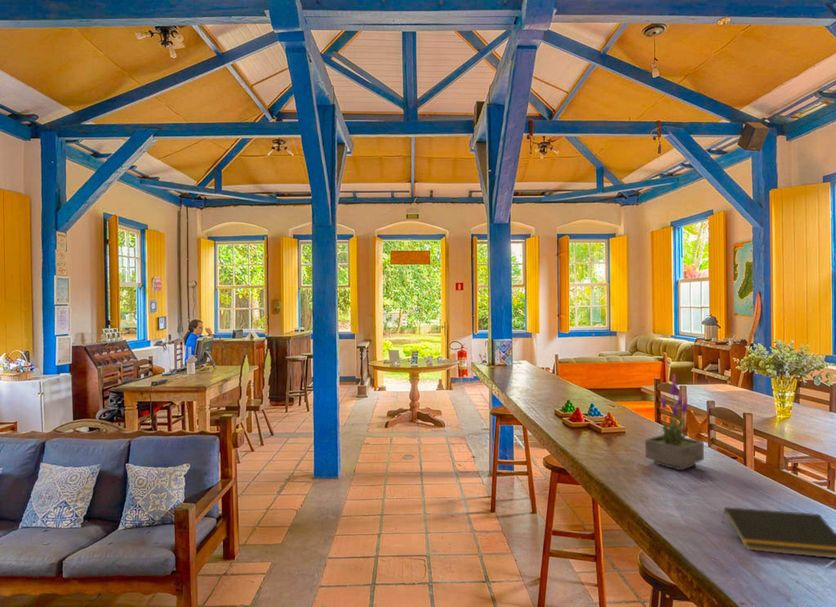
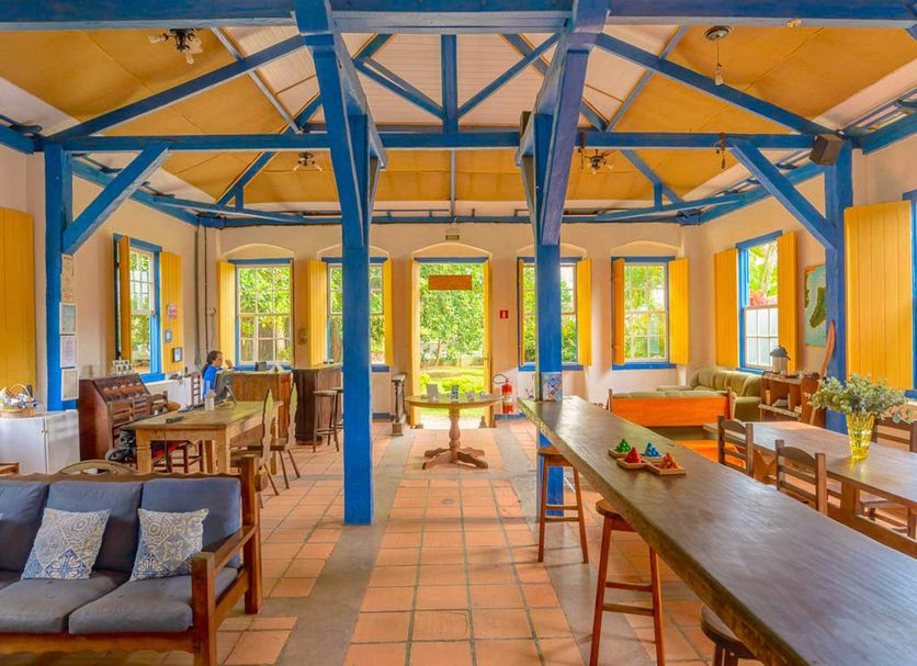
- potted plant [644,372,705,471]
- notepad [721,506,836,559]
